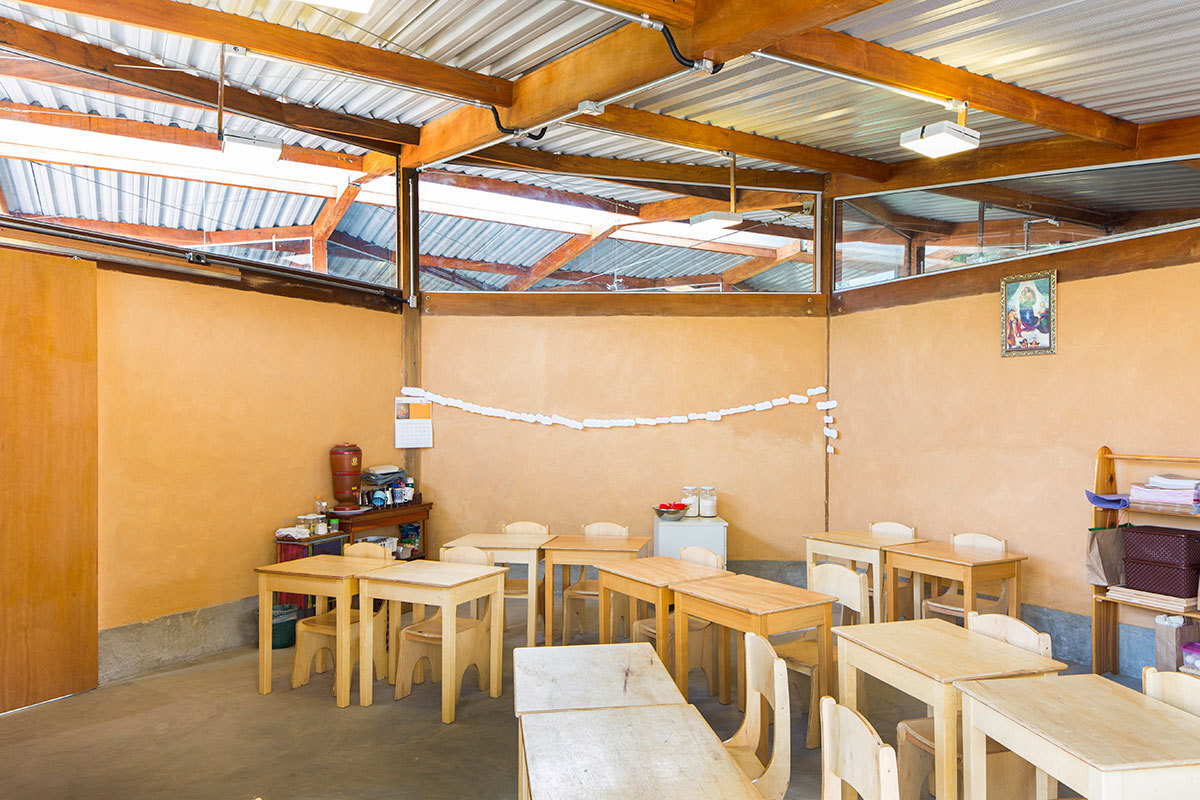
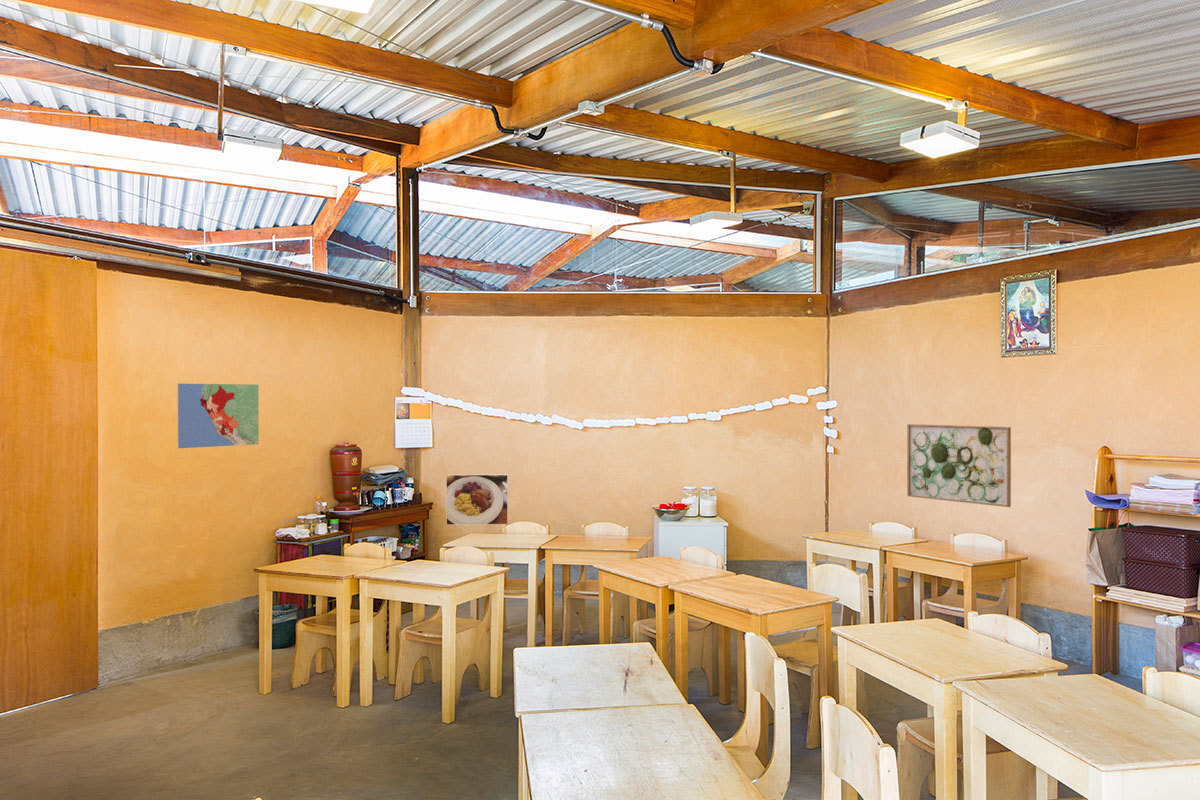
+ map [177,383,260,449]
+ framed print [445,473,509,526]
+ wall art [906,423,1012,508]
